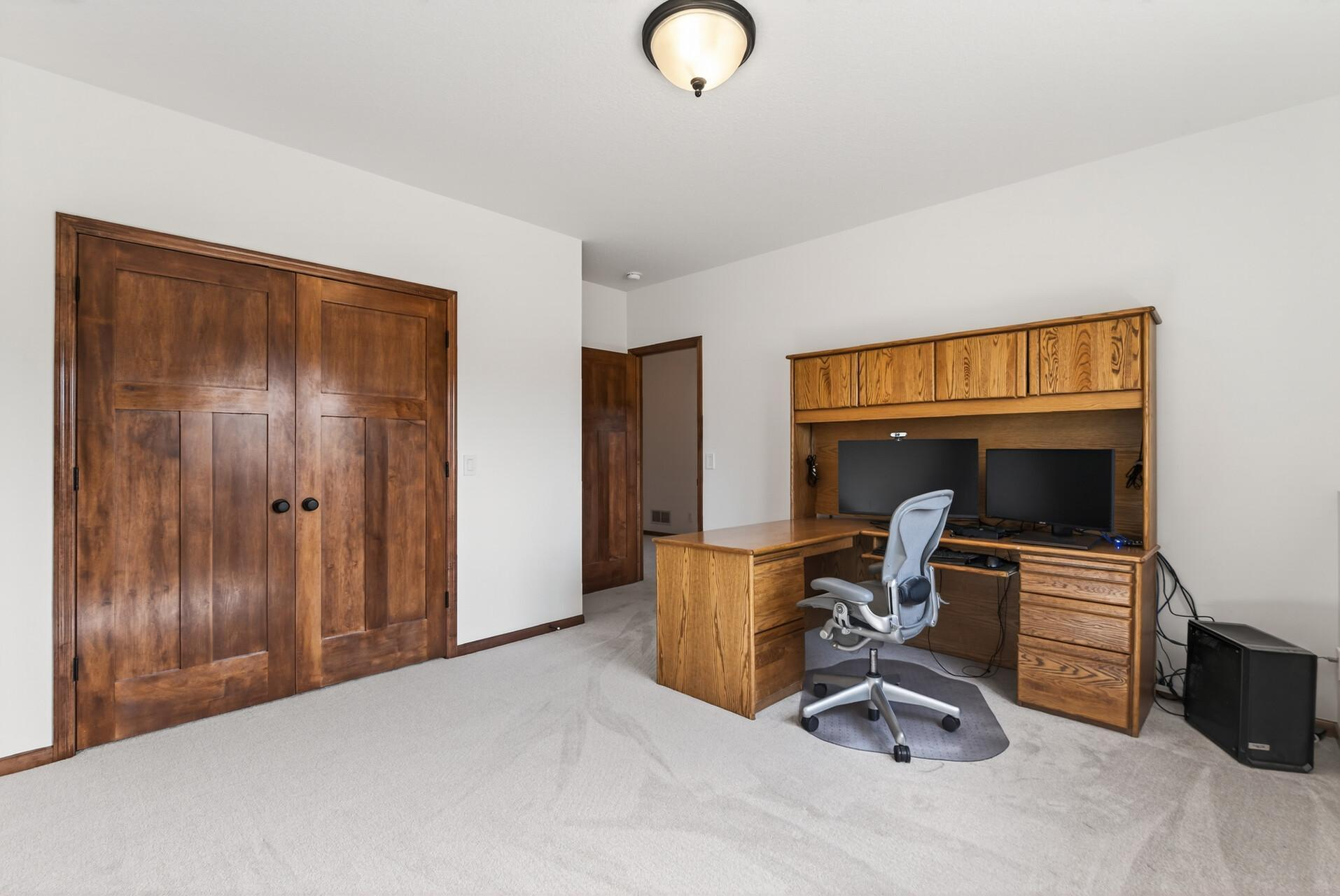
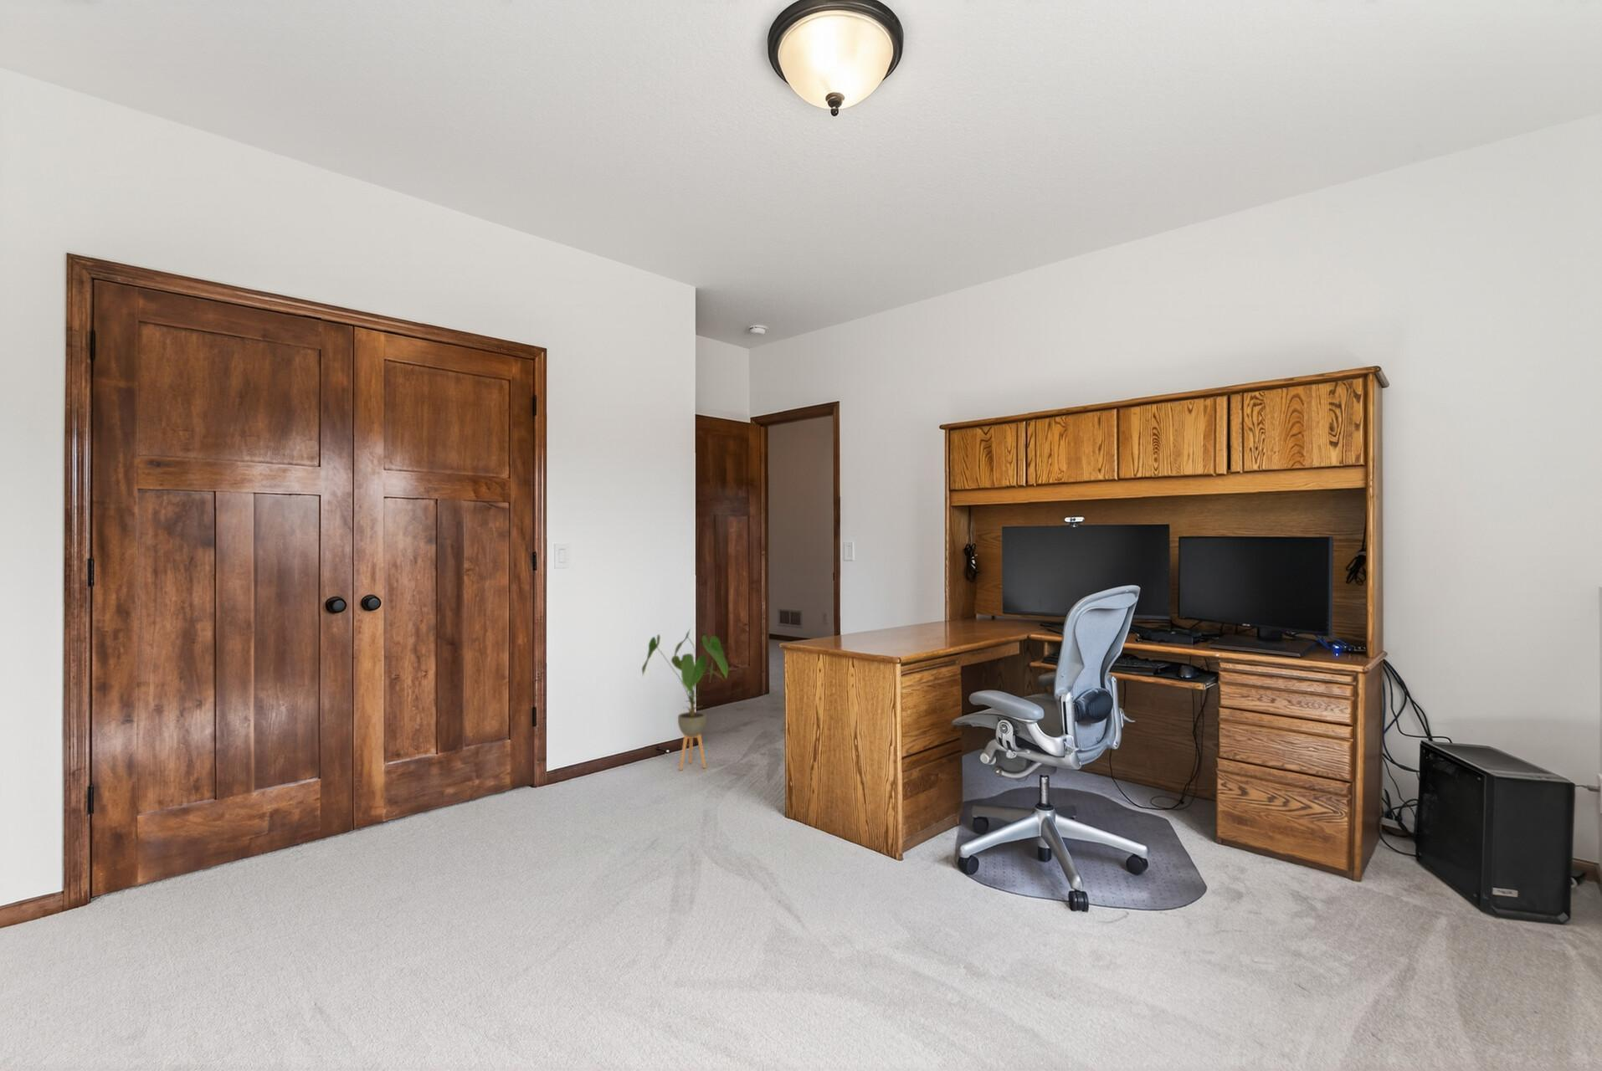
+ house plant [641,629,729,771]
